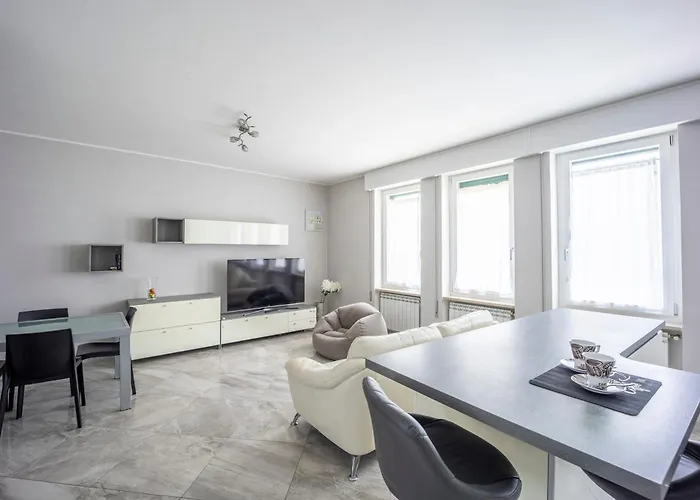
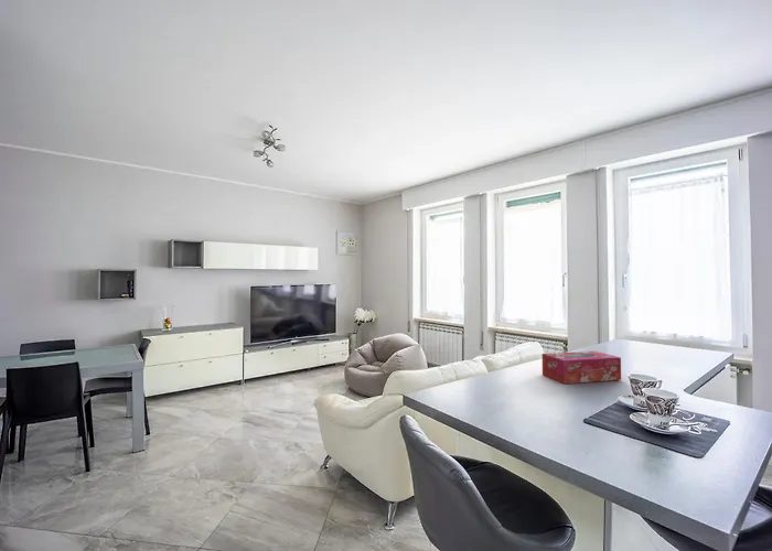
+ tissue box [542,350,622,385]
